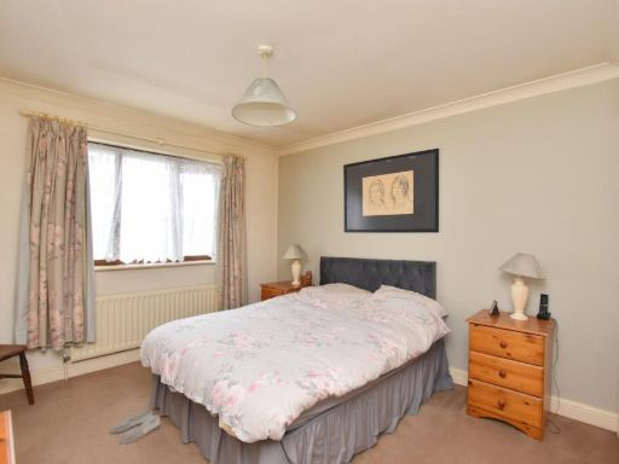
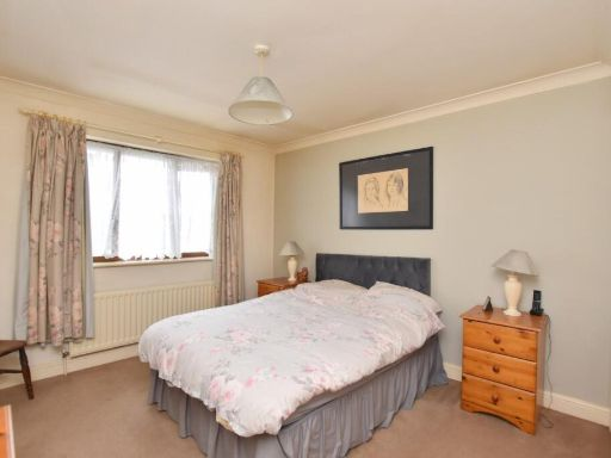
- slippers [109,408,161,445]
